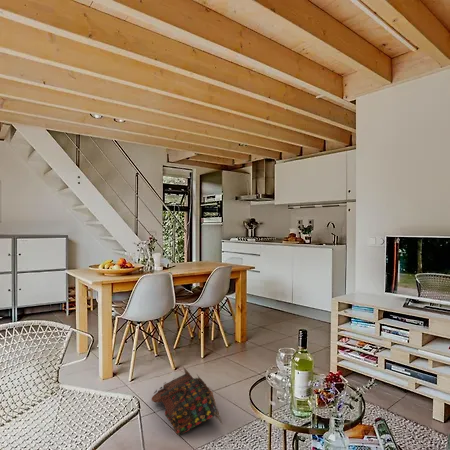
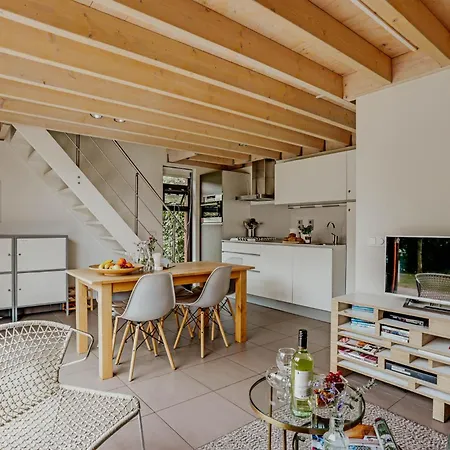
- bag [151,365,223,436]
